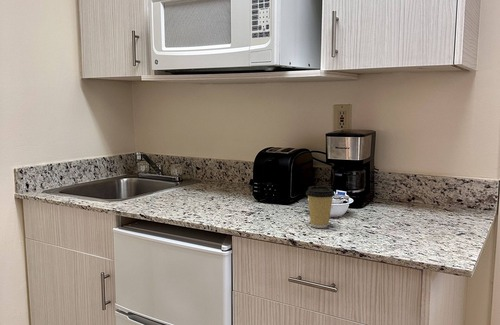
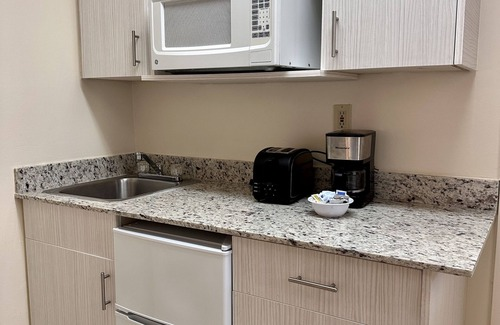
- coffee cup [305,185,336,229]
